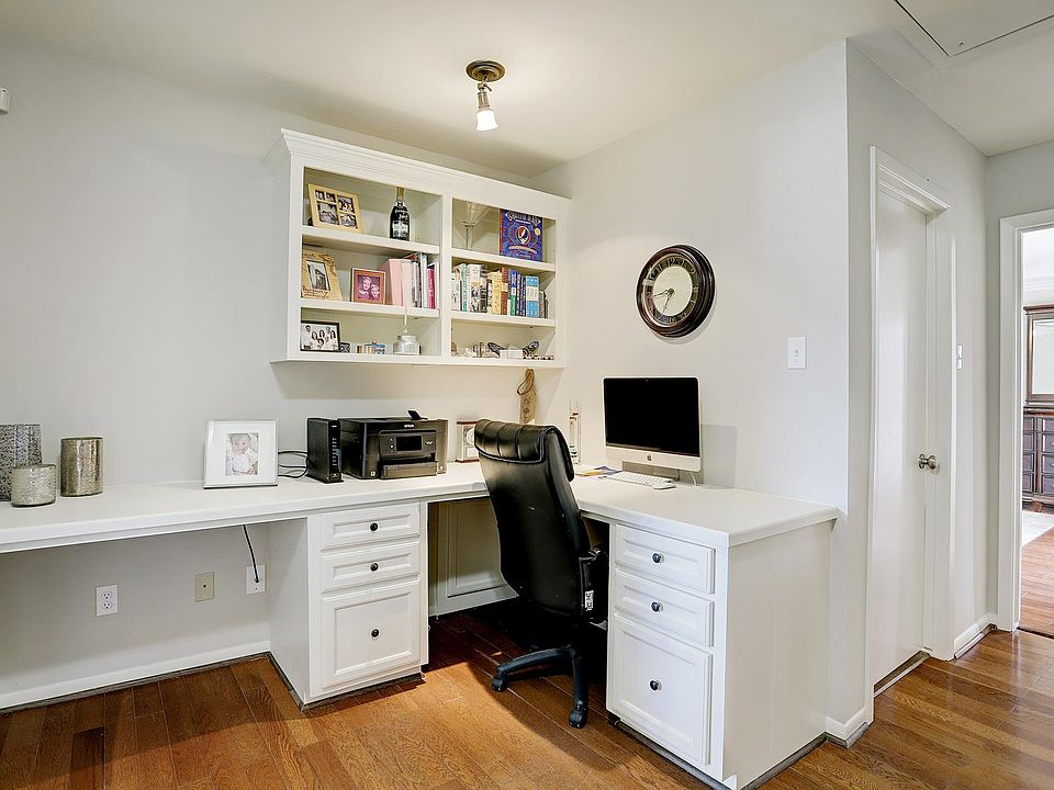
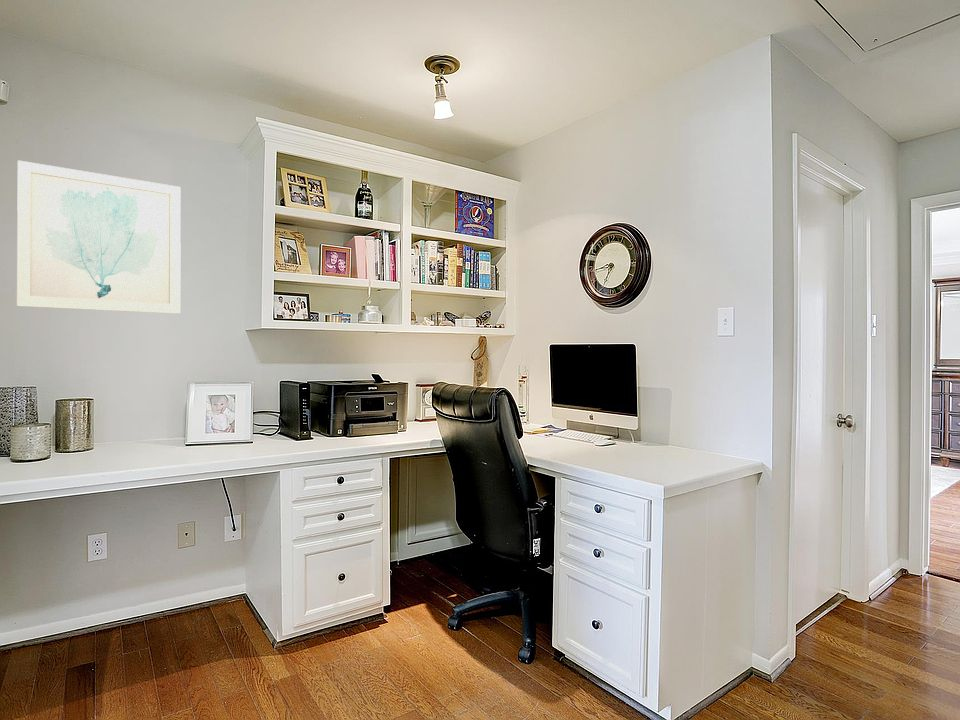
+ wall art [16,159,182,315]
